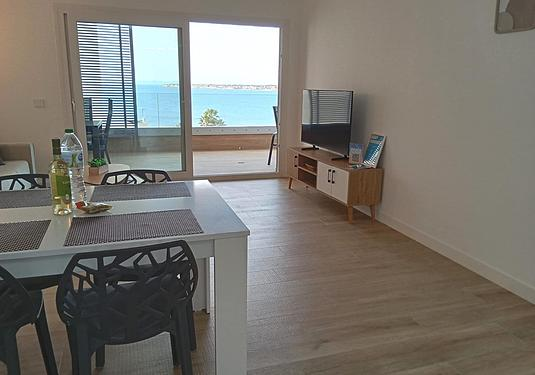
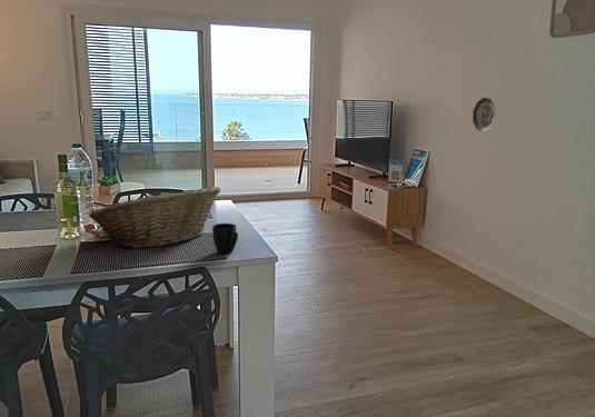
+ fruit basket [88,186,221,249]
+ mug [211,222,239,255]
+ decorative plate [472,97,497,133]
